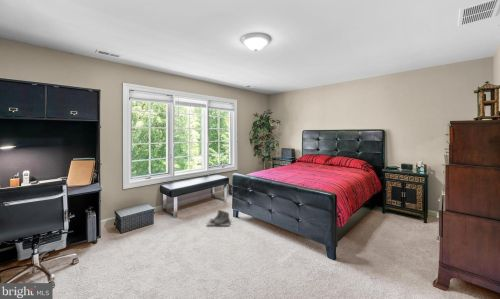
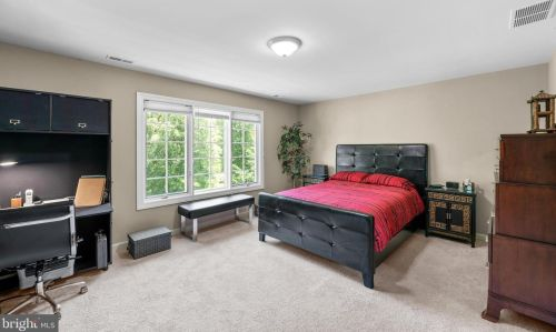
- boots [206,209,232,227]
